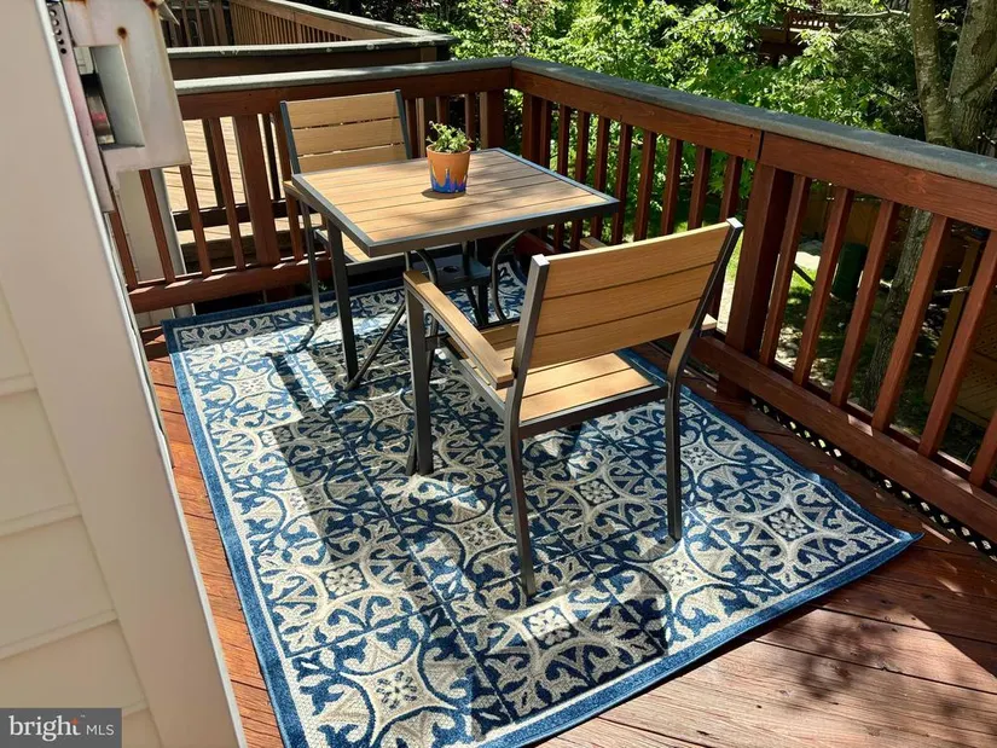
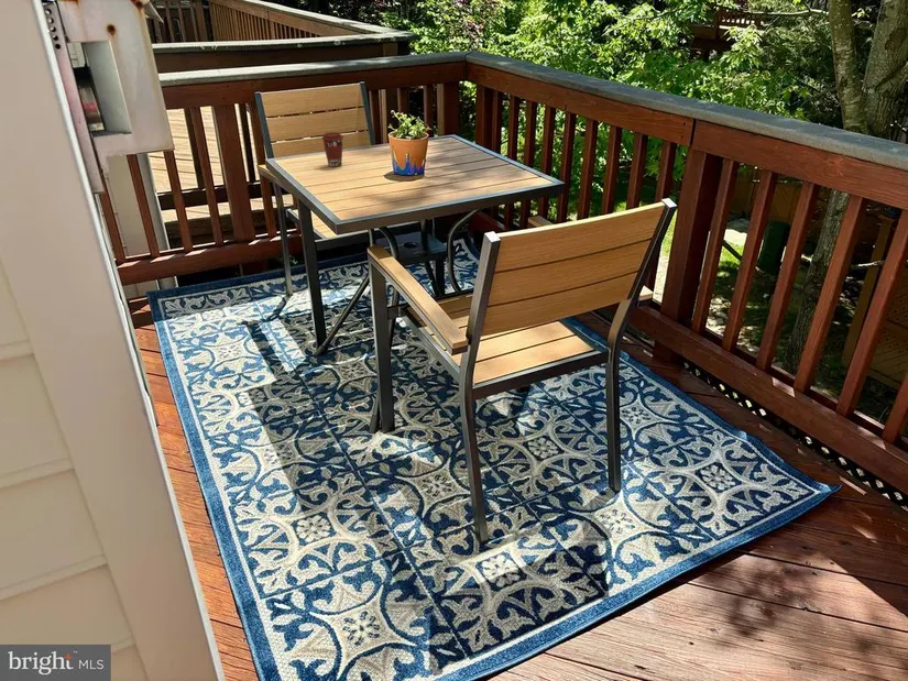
+ coffee cup [320,131,344,168]
